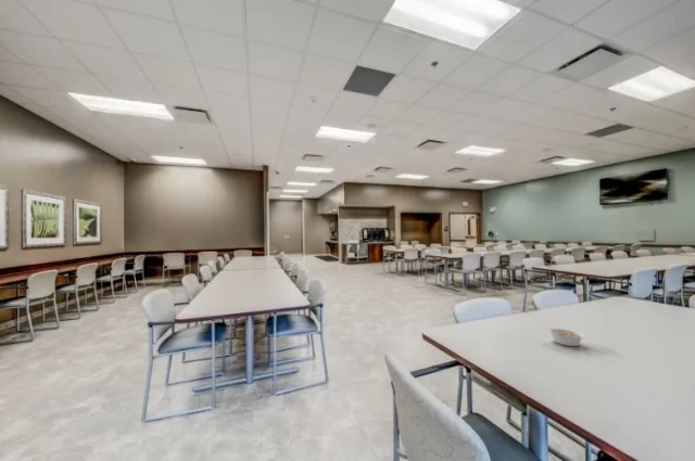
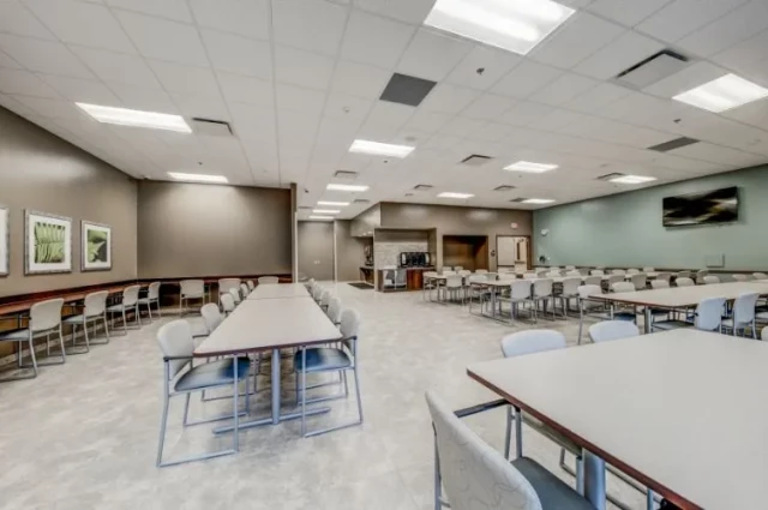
- legume [547,326,585,347]
